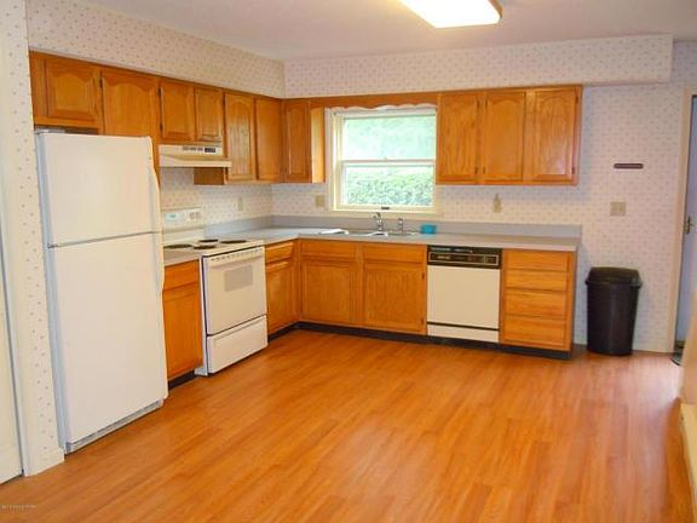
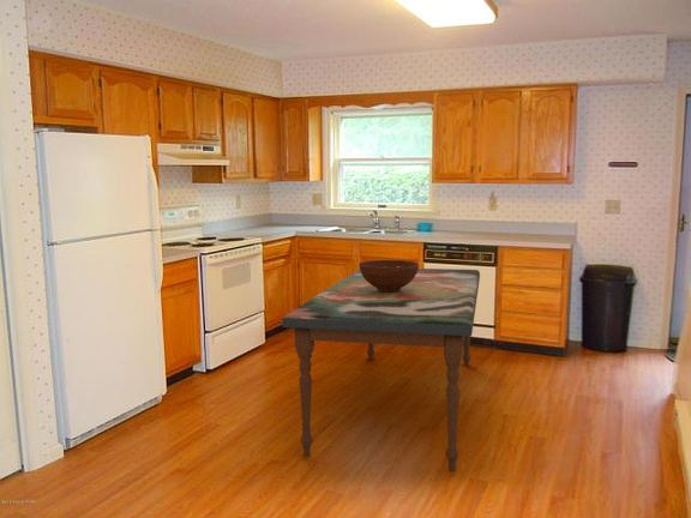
+ dining table [281,267,481,474]
+ fruit bowl [359,259,420,293]
